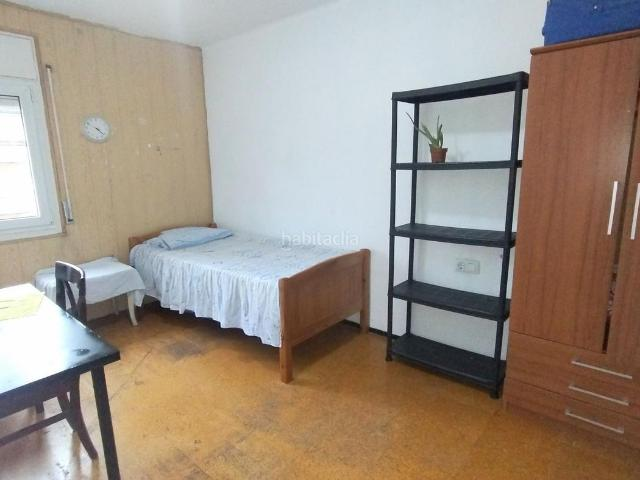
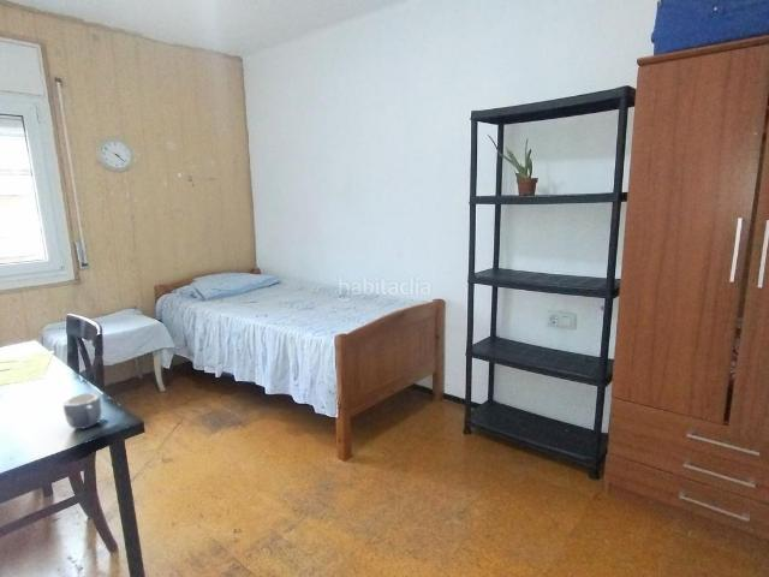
+ mug [62,392,103,430]
